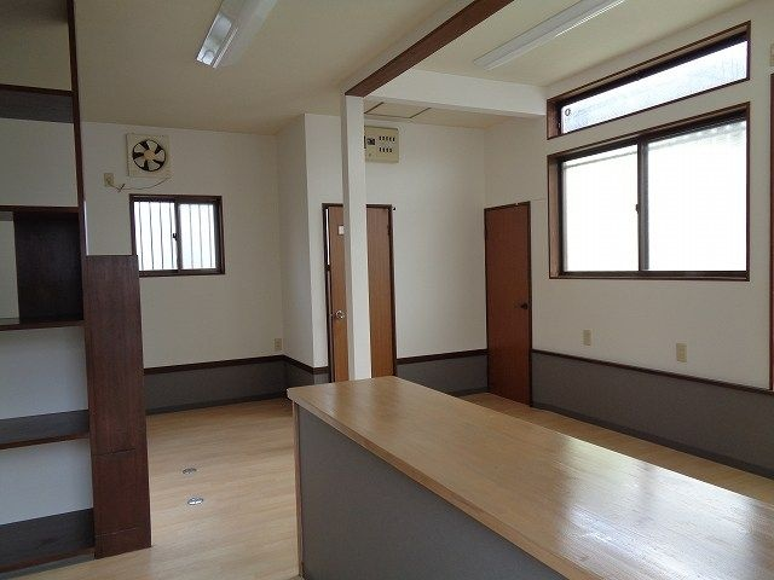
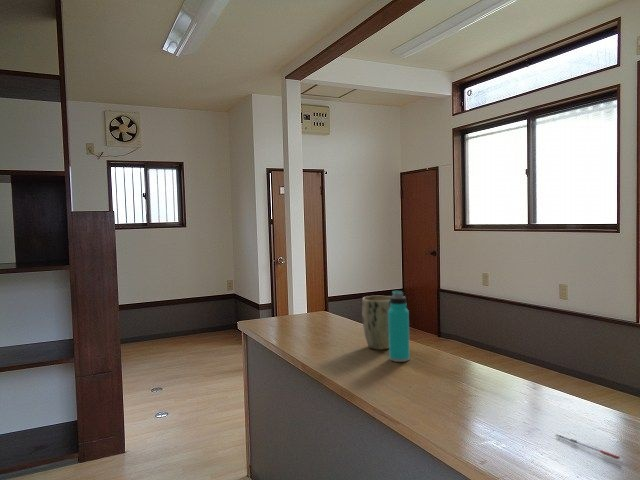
+ water bottle [388,290,411,363]
+ pen [554,433,621,460]
+ plant pot [361,295,391,351]
